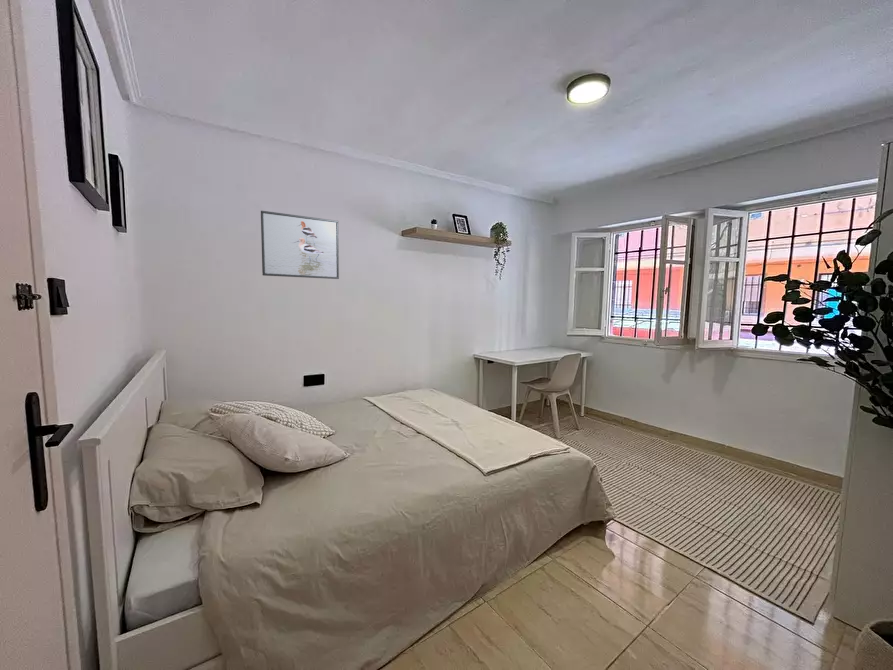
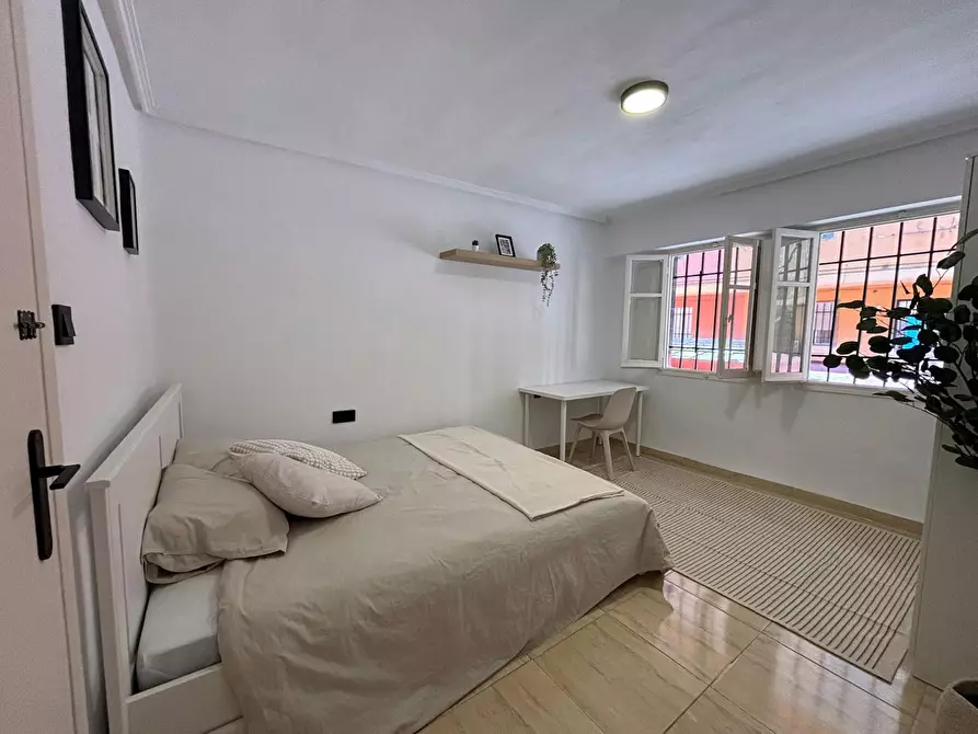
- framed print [260,210,340,280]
